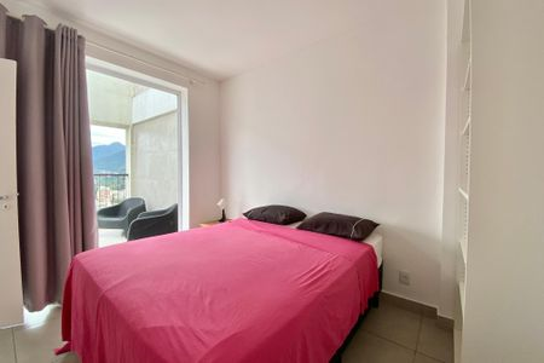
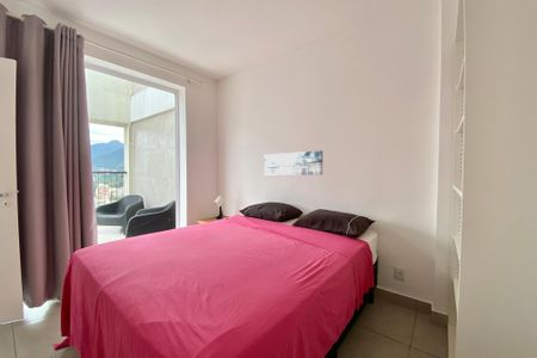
+ wall art [264,149,323,175]
